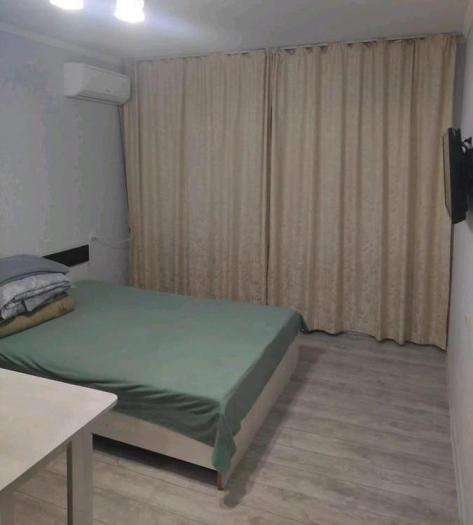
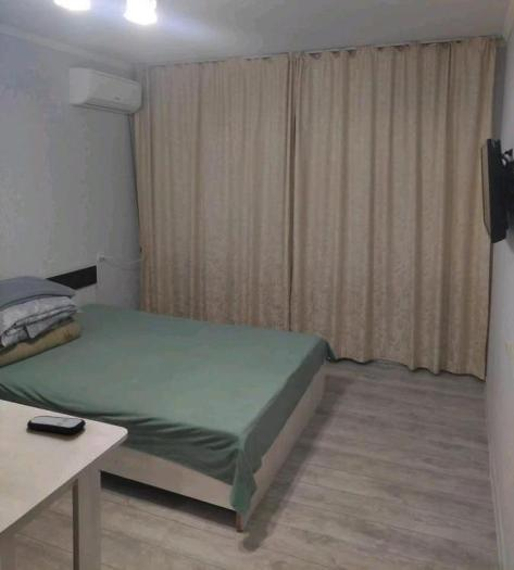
+ remote control [26,415,87,435]
